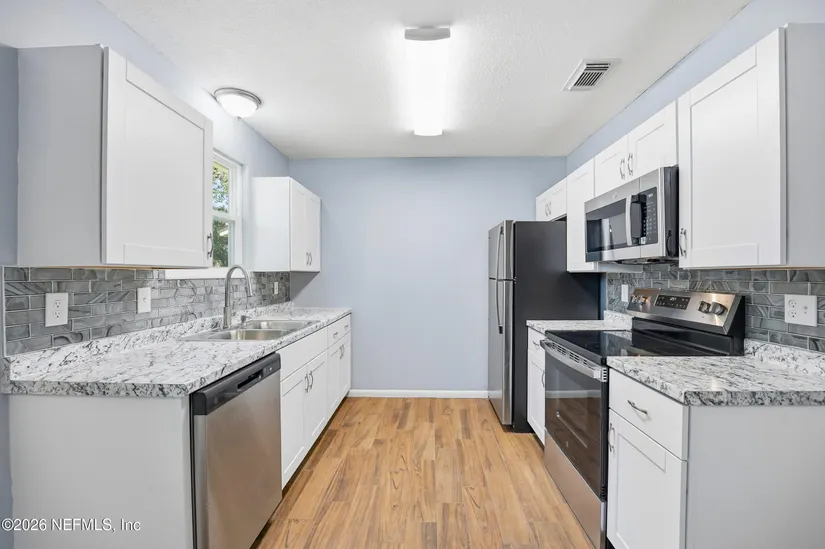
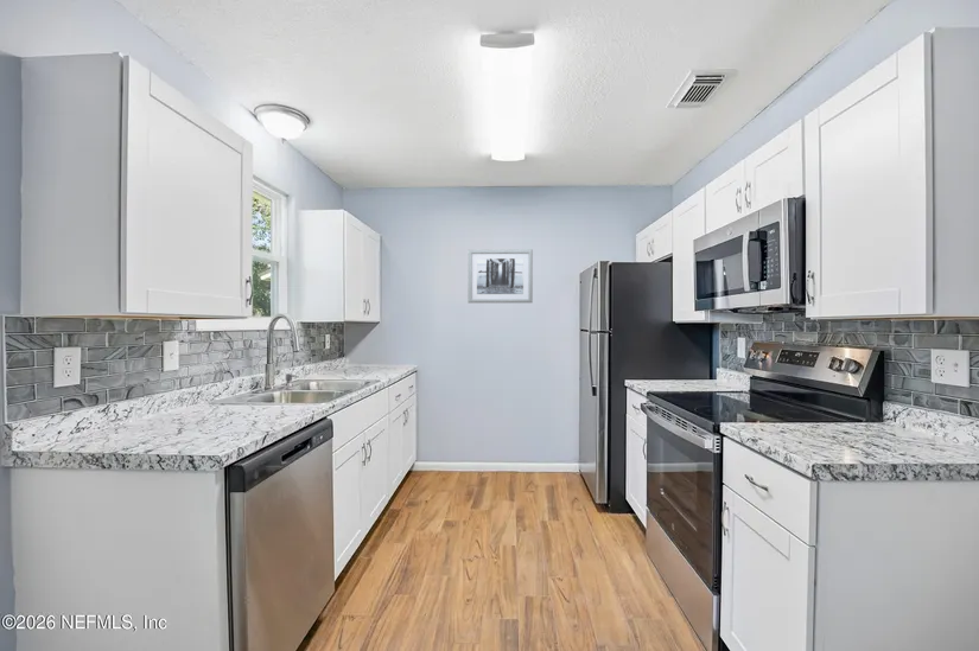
+ wall art [466,249,534,304]
